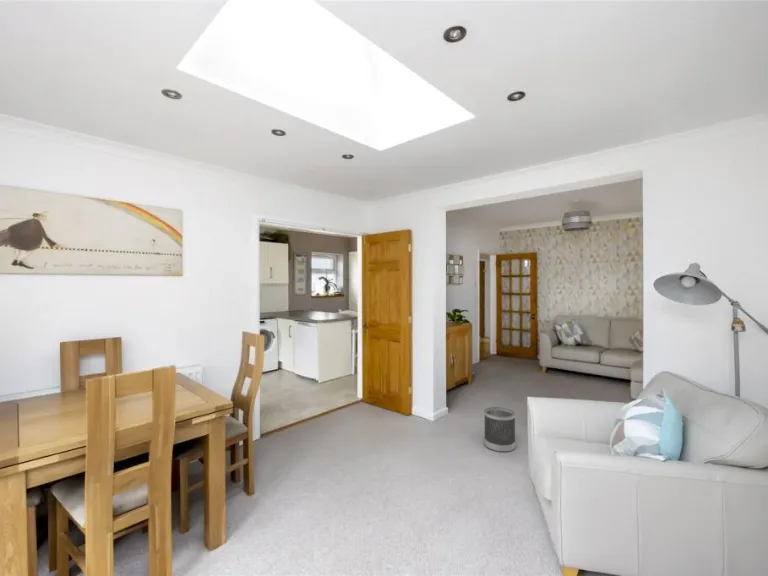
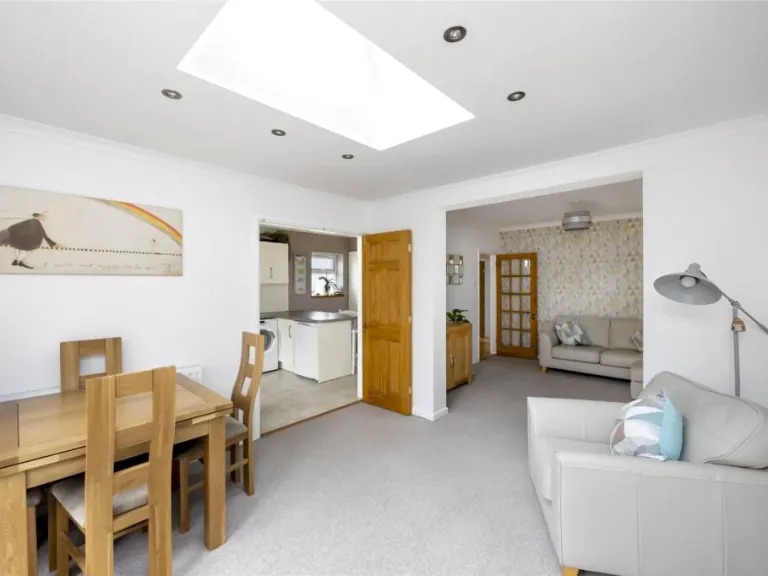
- wastebasket [483,406,517,453]
